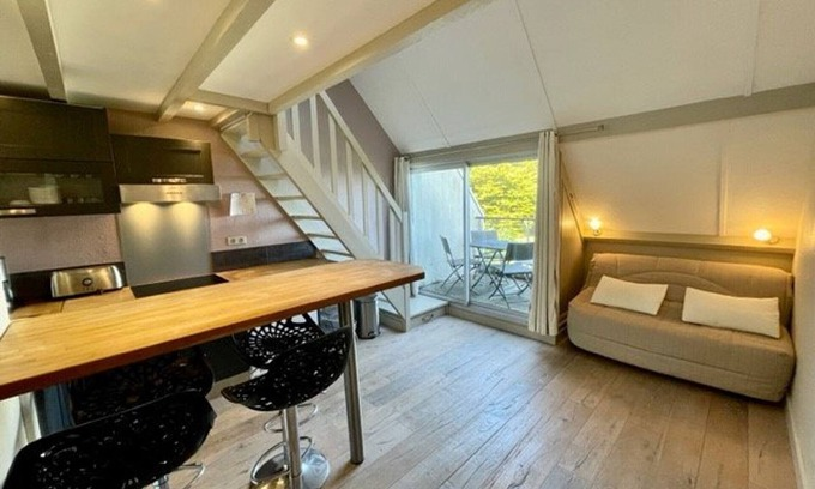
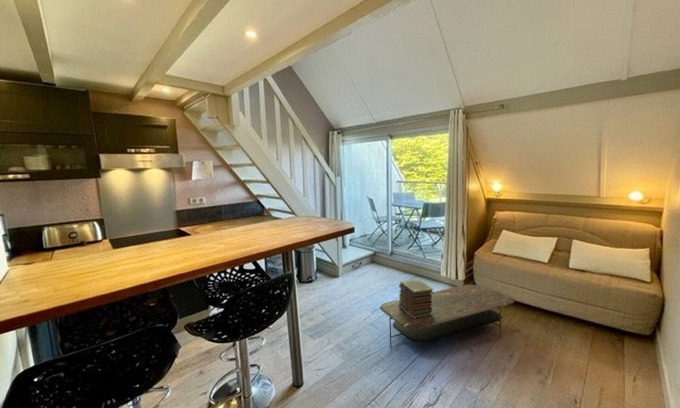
+ coffee table [379,284,516,349]
+ book stack [398,278,435,318]
